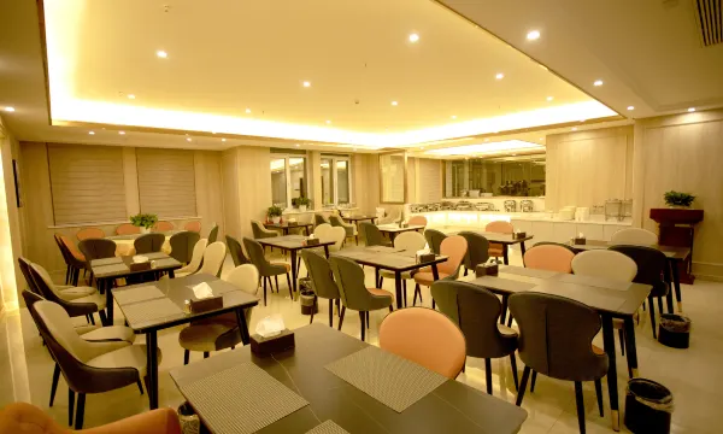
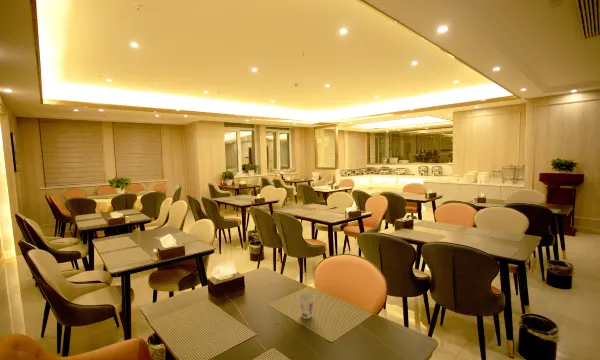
+ cup [297,292,315,320]
